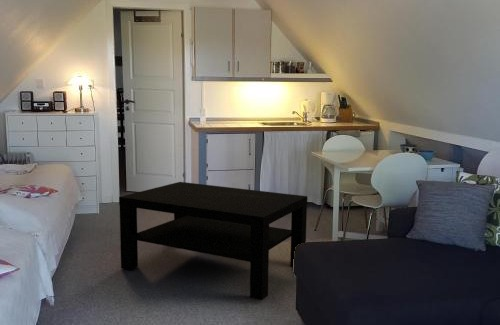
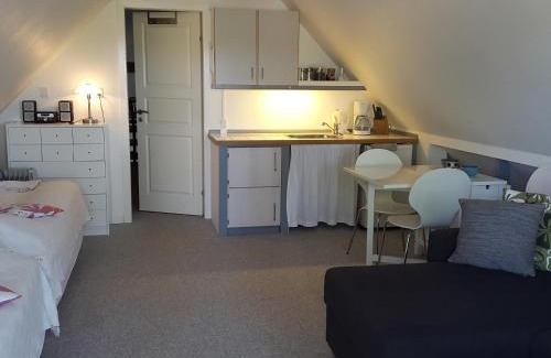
- coffee table [118,181,308,301]
